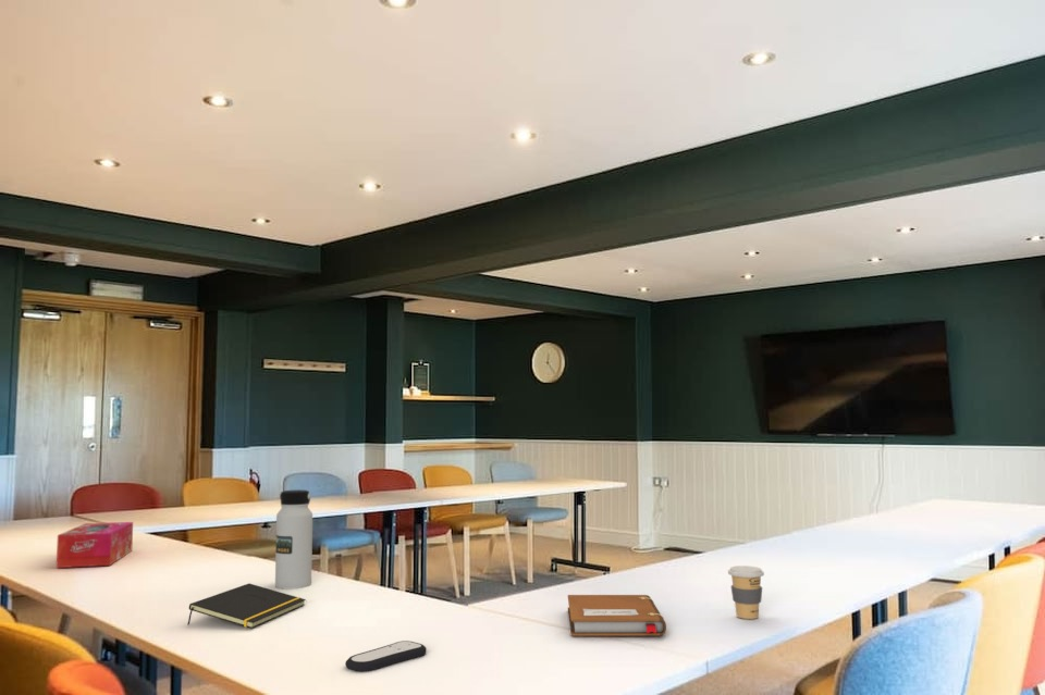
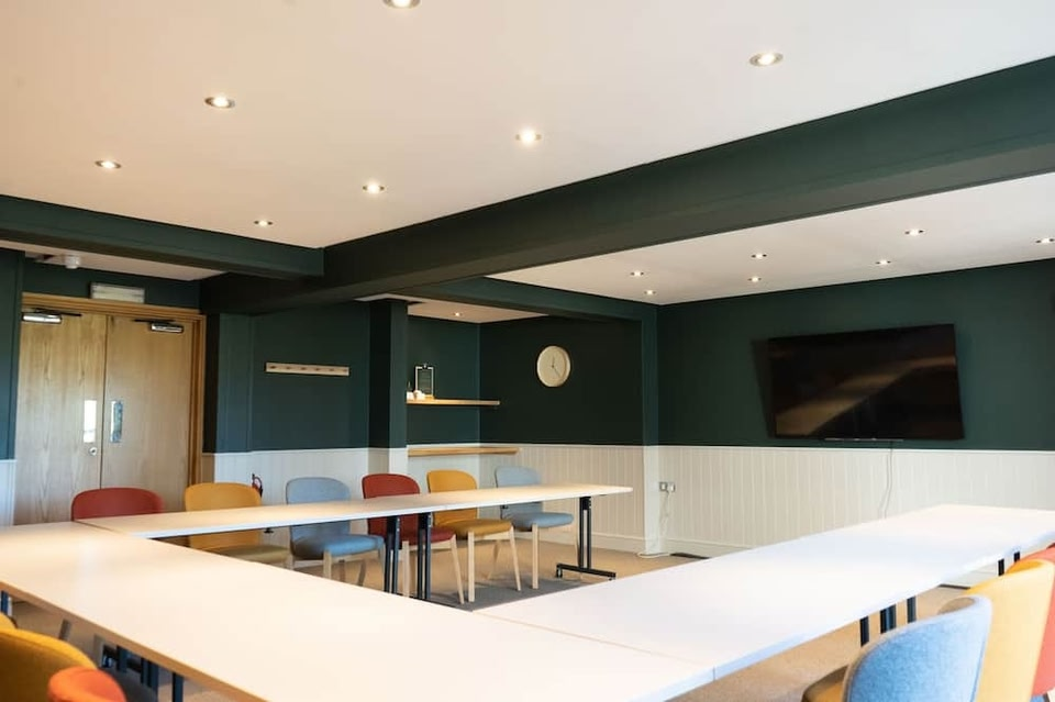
- notepad [186,582,307,630]
- coffee cup [727,564,765,620]
- water bottle [274,488,314,591]
- notebook [567,594,667,637]
- tissue box [56,521,134,569]
- remote control [344,640,428,673]
